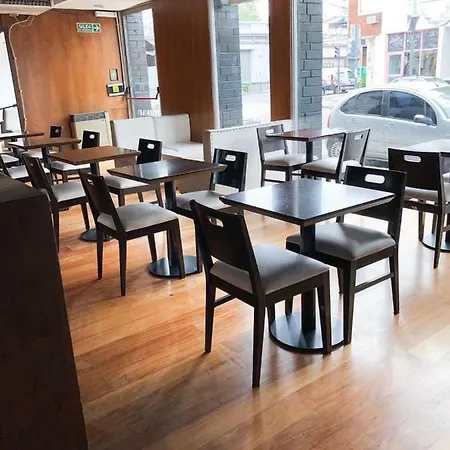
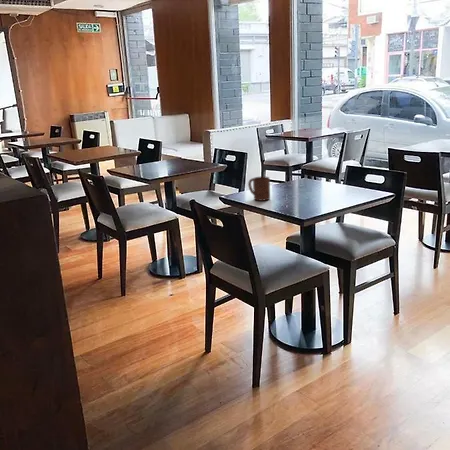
+ cup [247,176,271,202]
